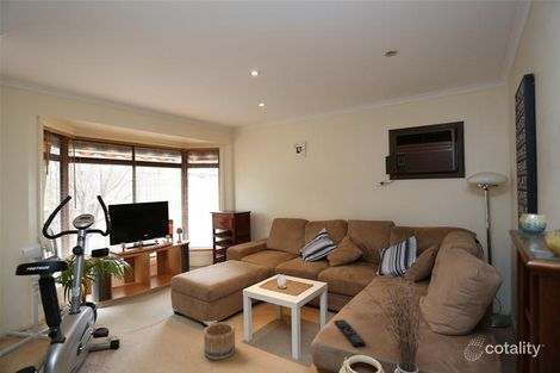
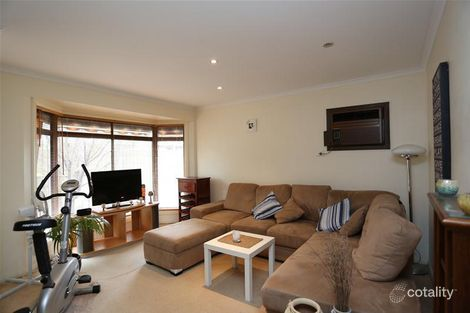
- basket [203,321,236,361]
- remote control [332,318,367,348]
